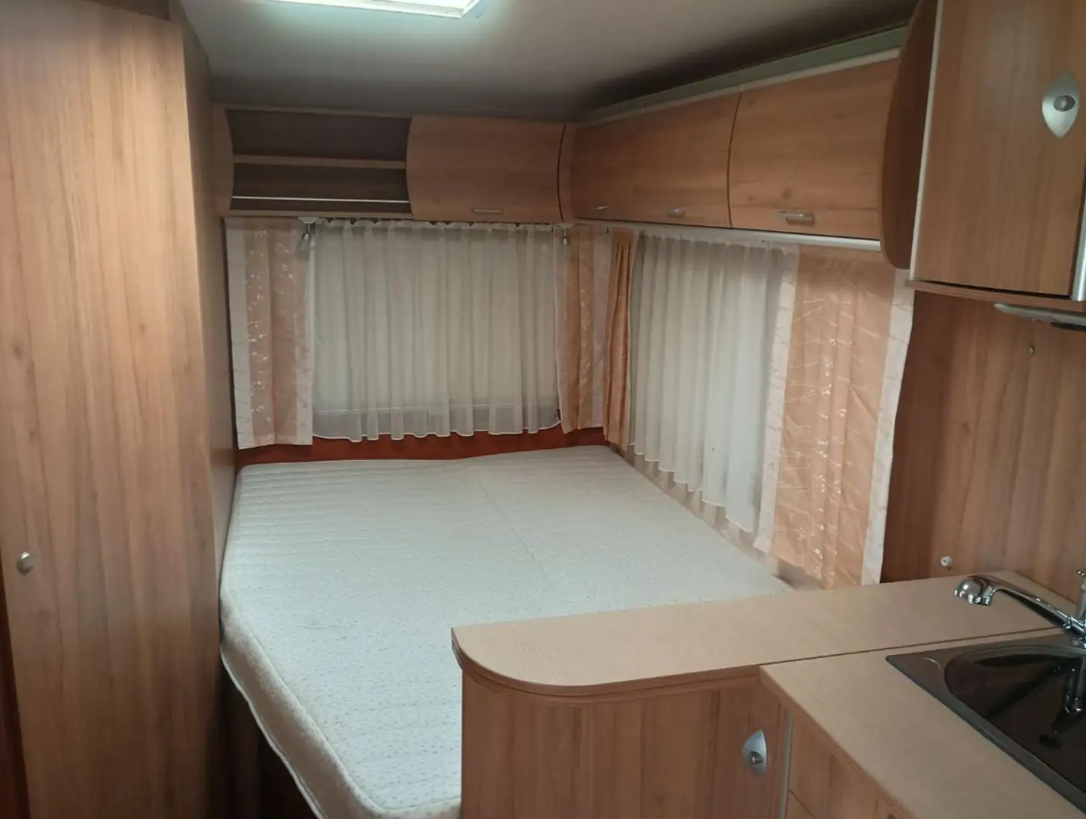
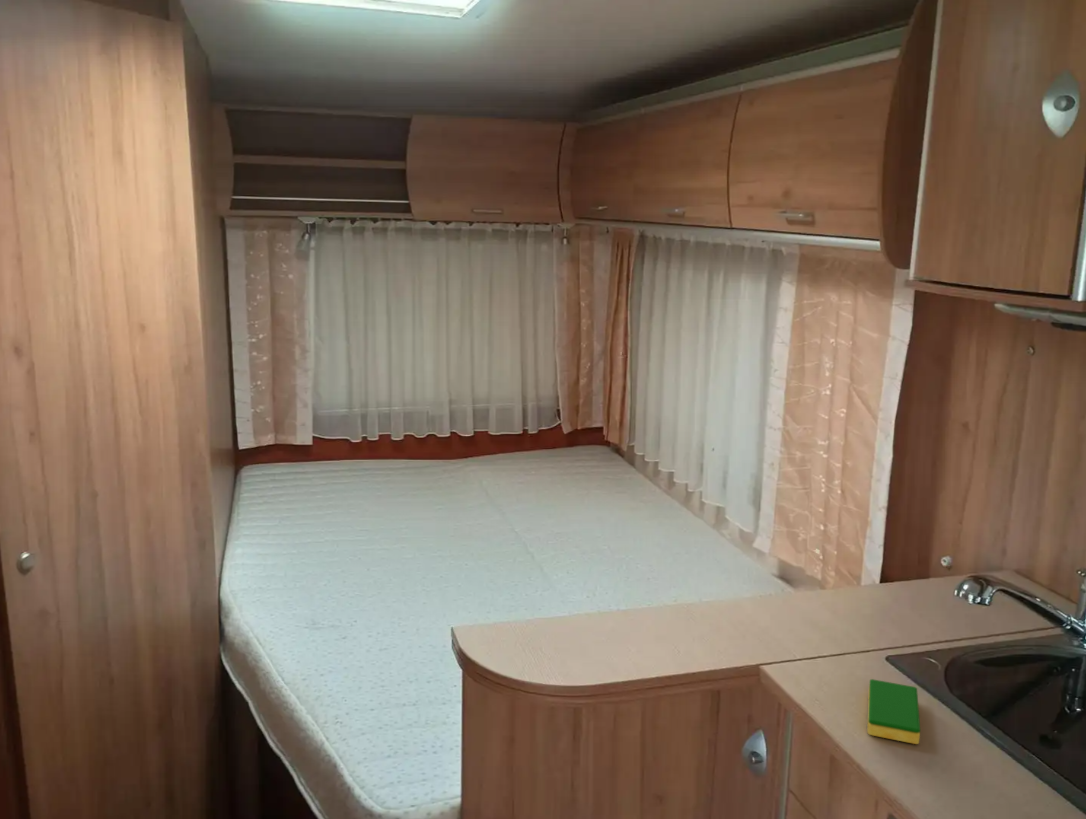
+ dish sponge [866,678,921,745]
